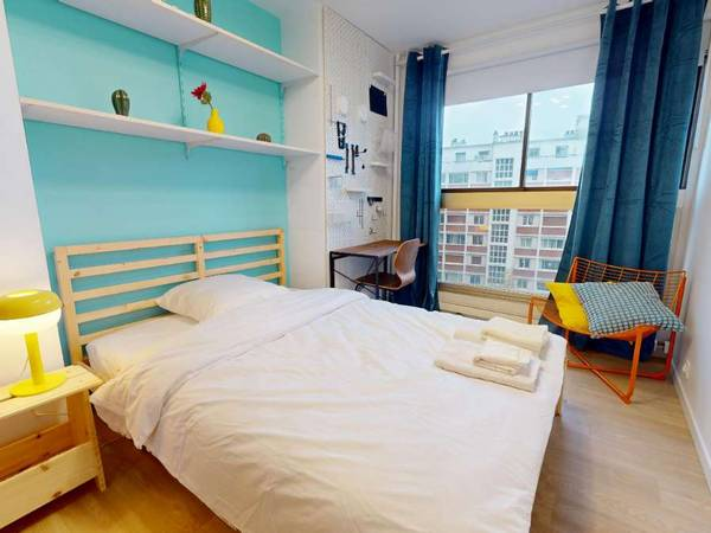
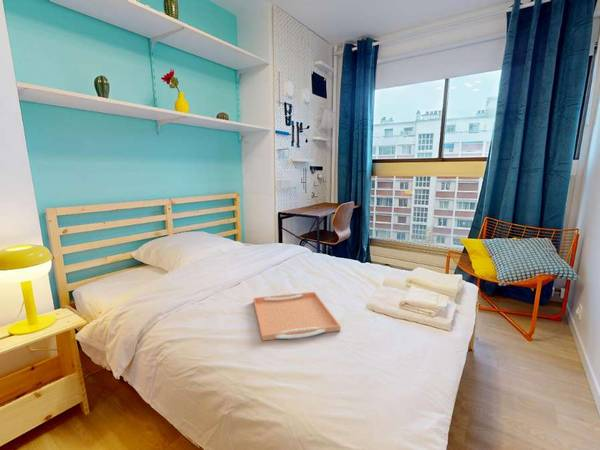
+ serving tray [252,291,342,342]
